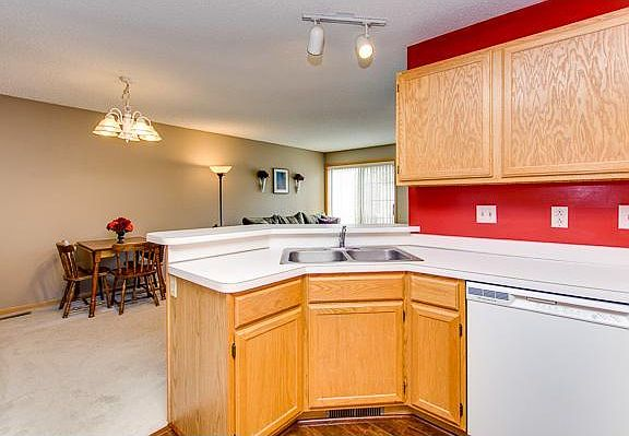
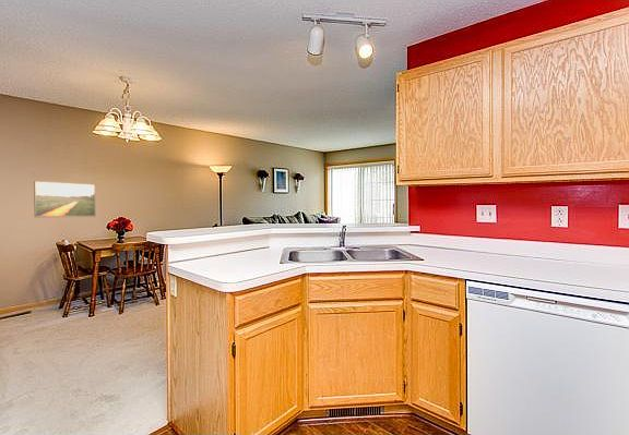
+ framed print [33,180,97,218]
